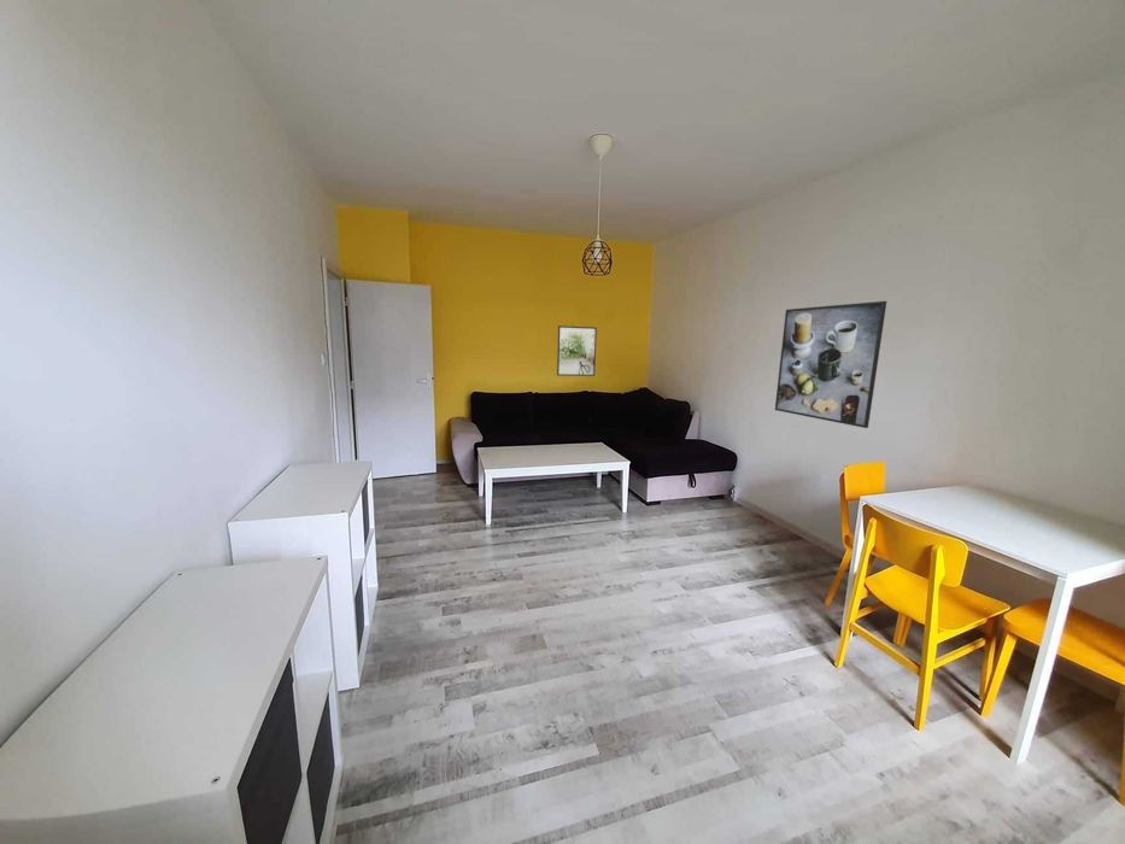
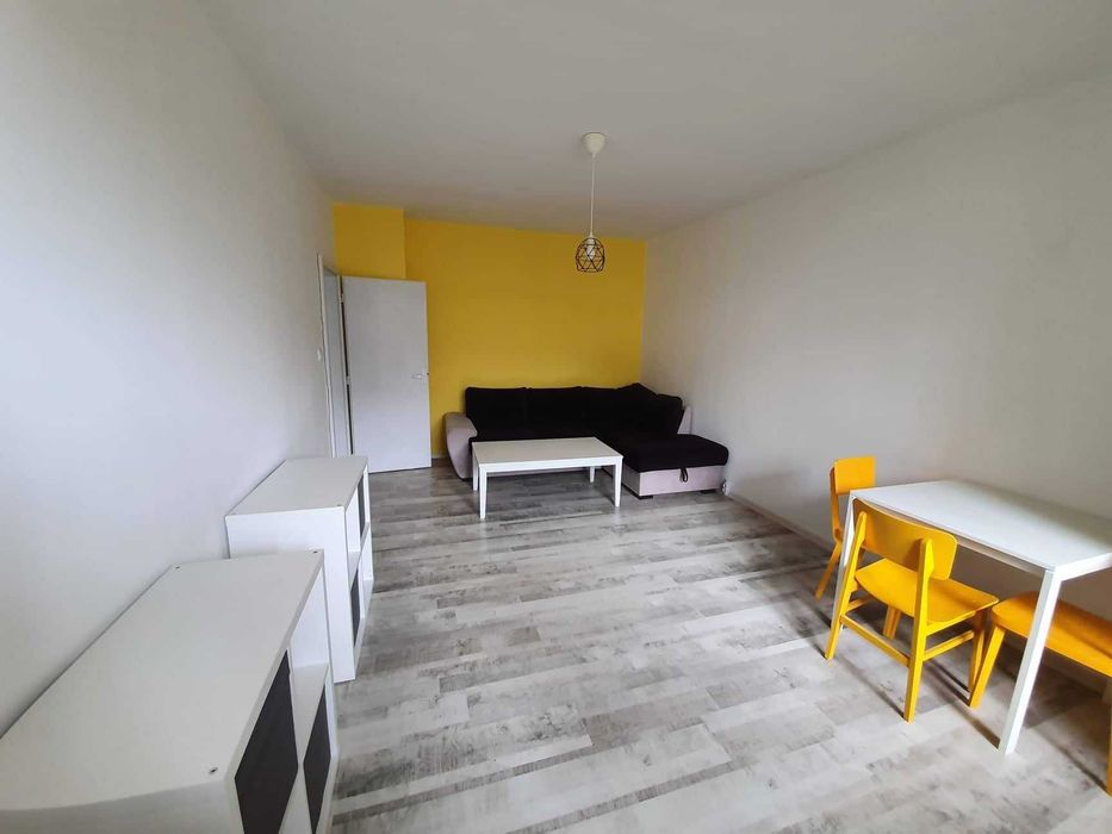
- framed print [556,324,598,377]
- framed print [774,300,887,429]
